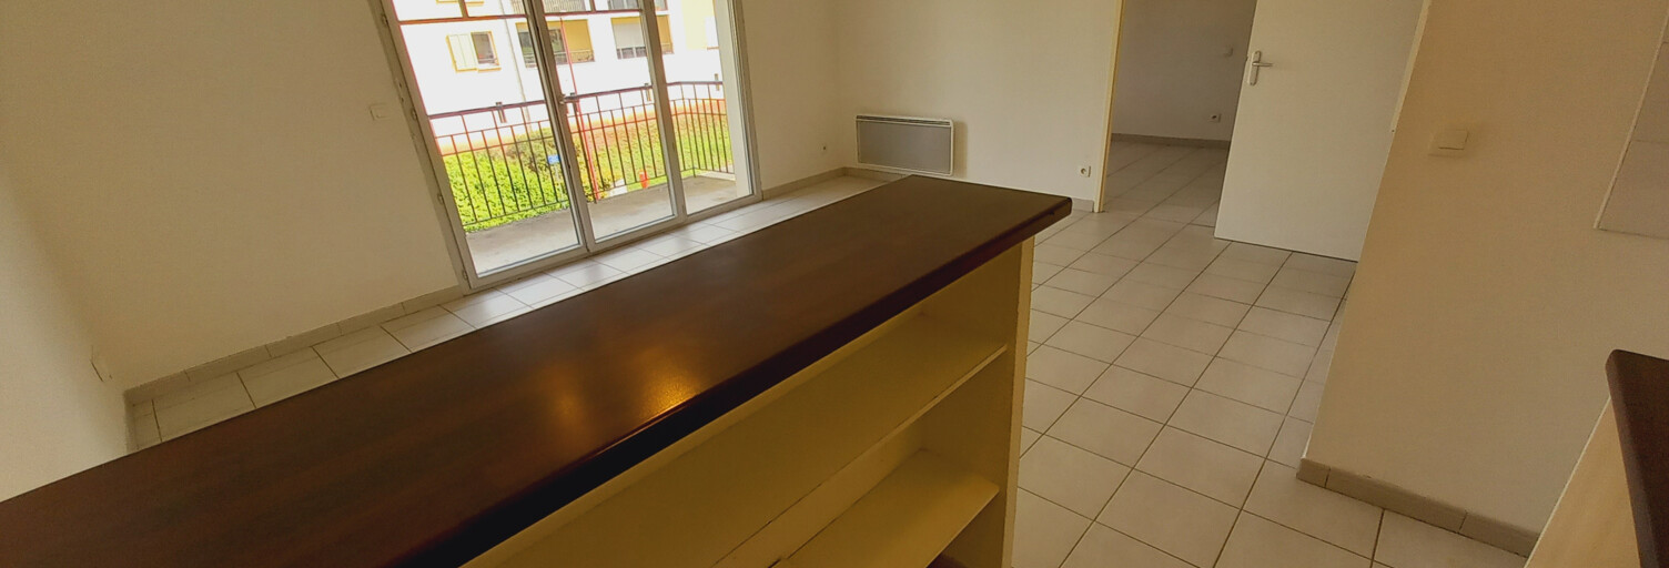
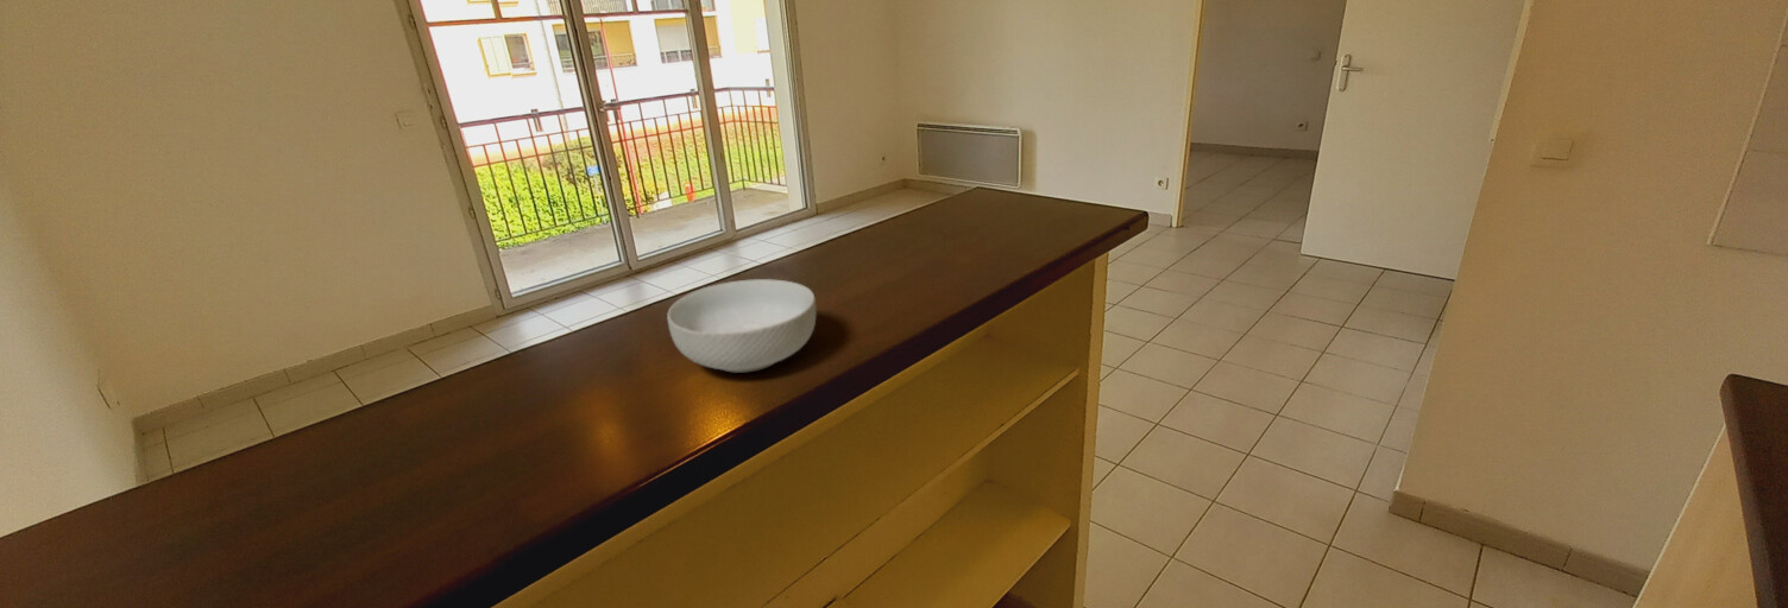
+ cereal bowl [666,278,818,374]
